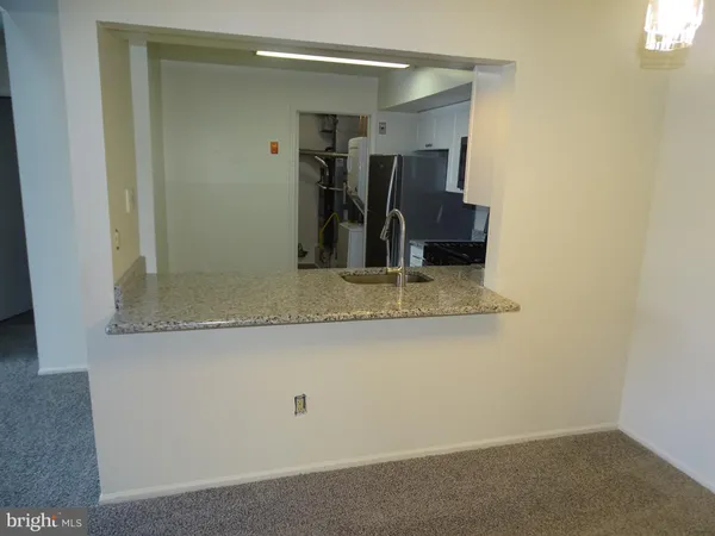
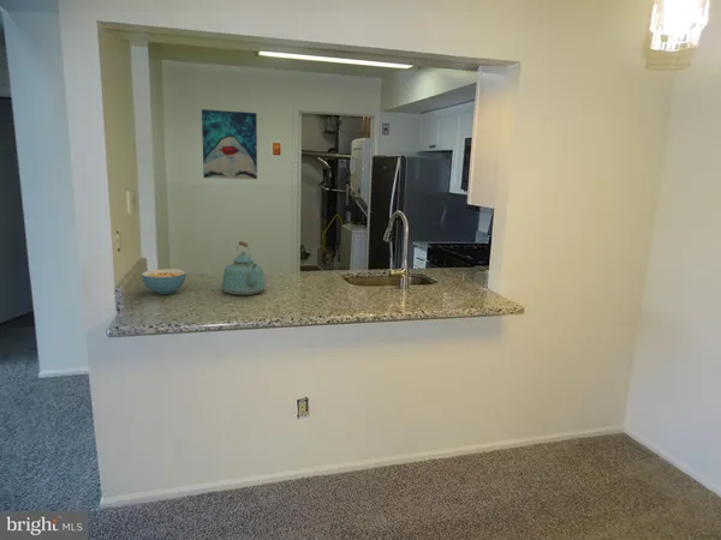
+ wall art [201,108,258,180]
+ cereal bowl [141,268,187,295]
+ kettle [221,240,267,296]
